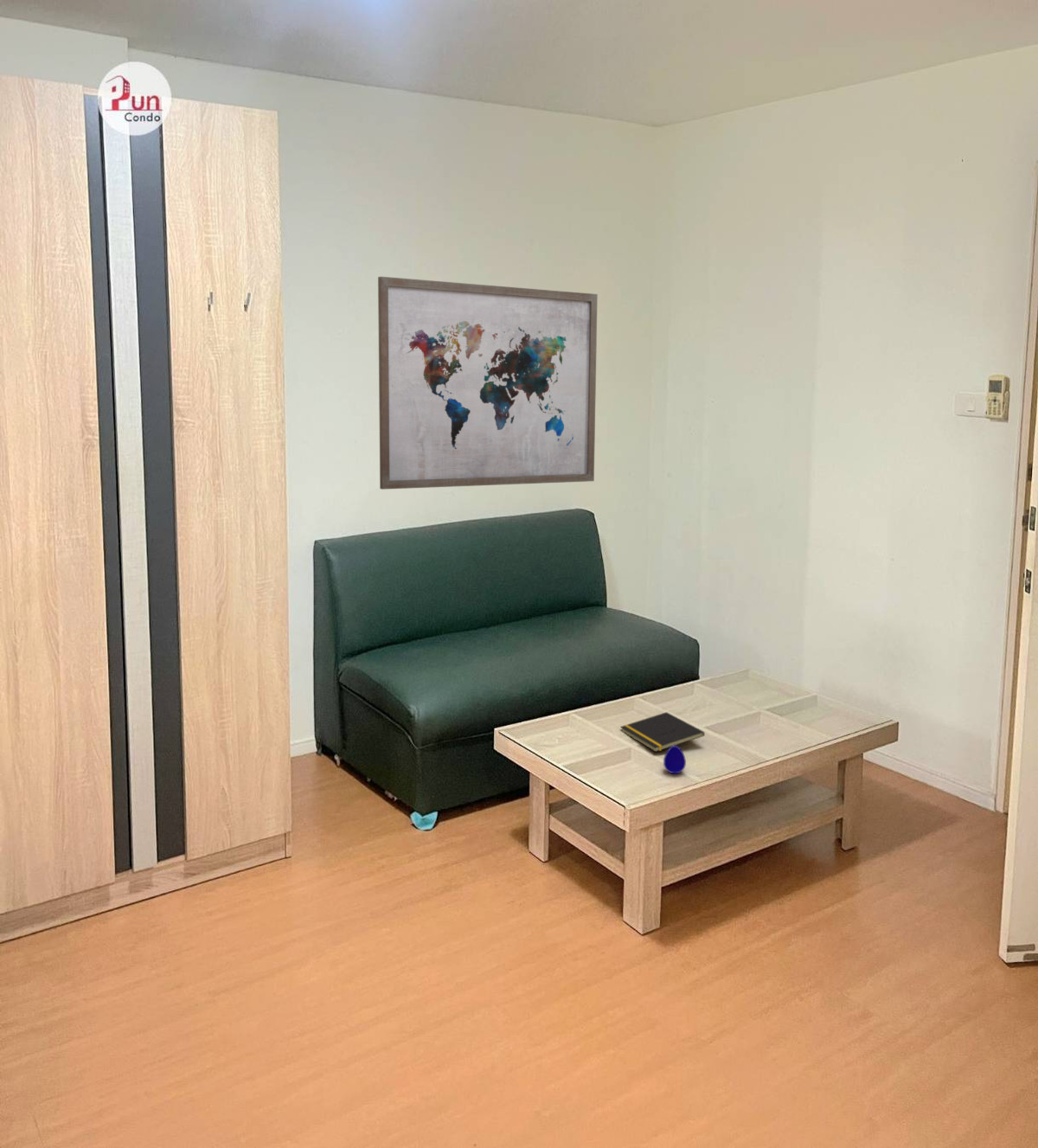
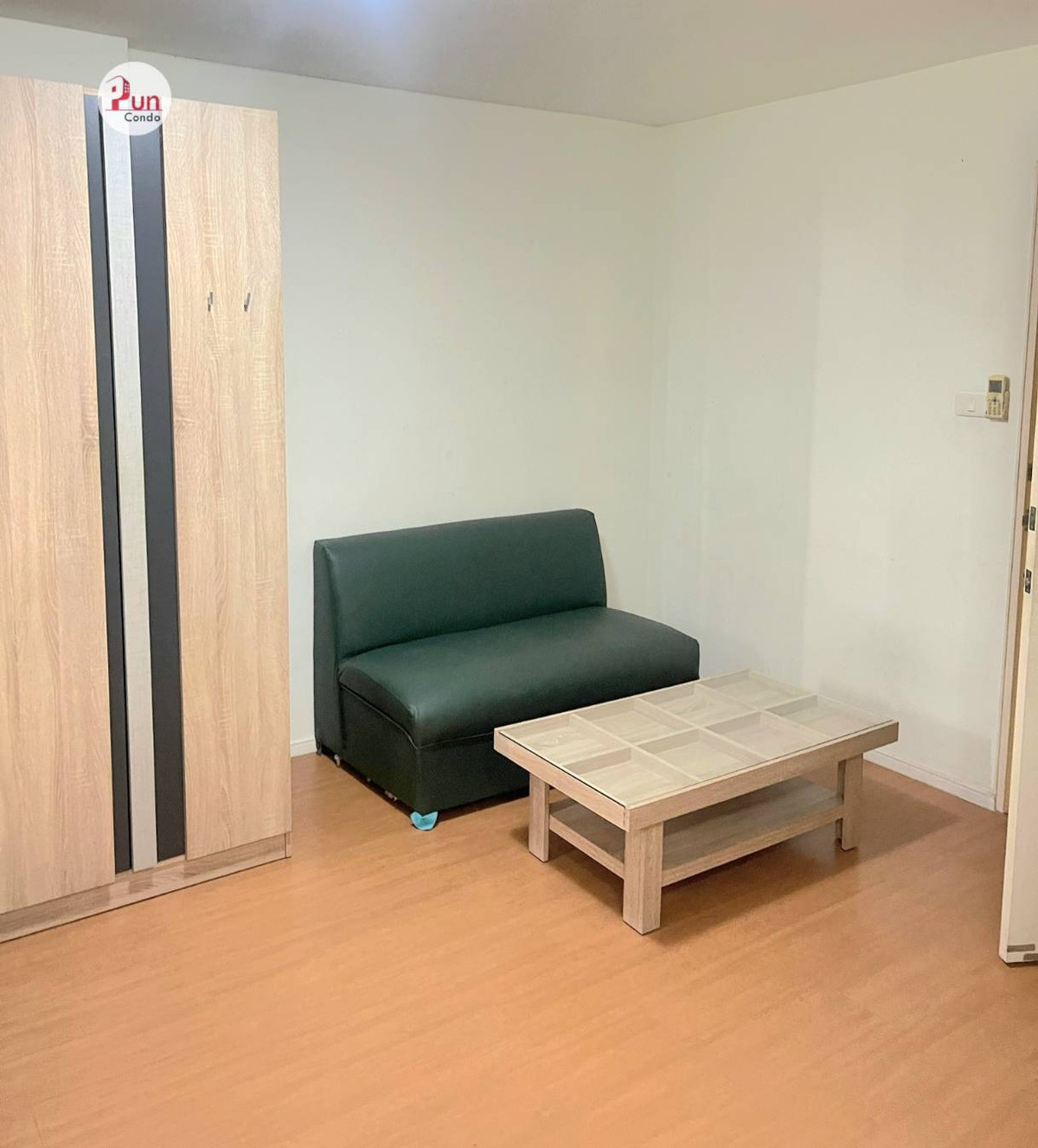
- decorative egg [663,745,687,774]
- notepad [619,711,706,753]
- wall art [377,276,599,491]
